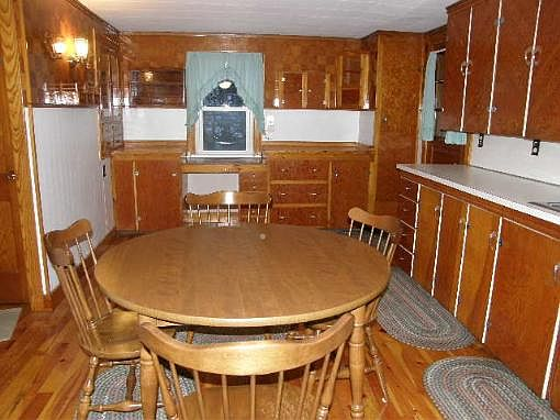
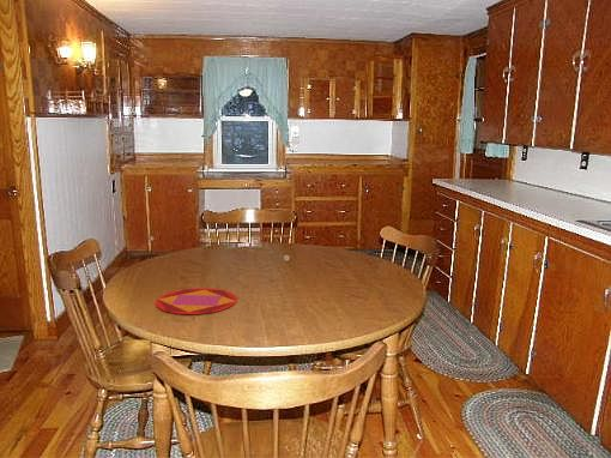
+ plate [155,287,238,315]
